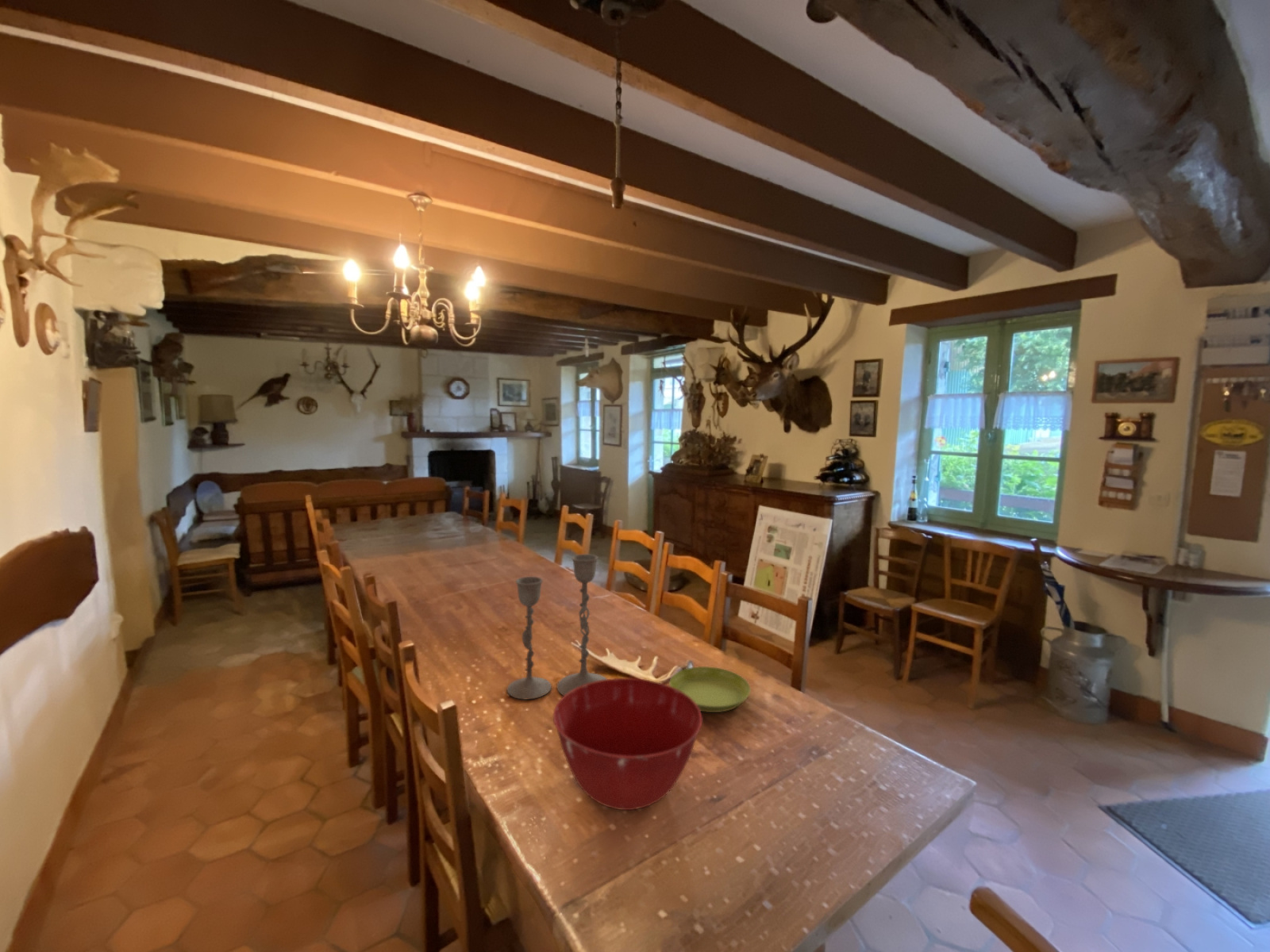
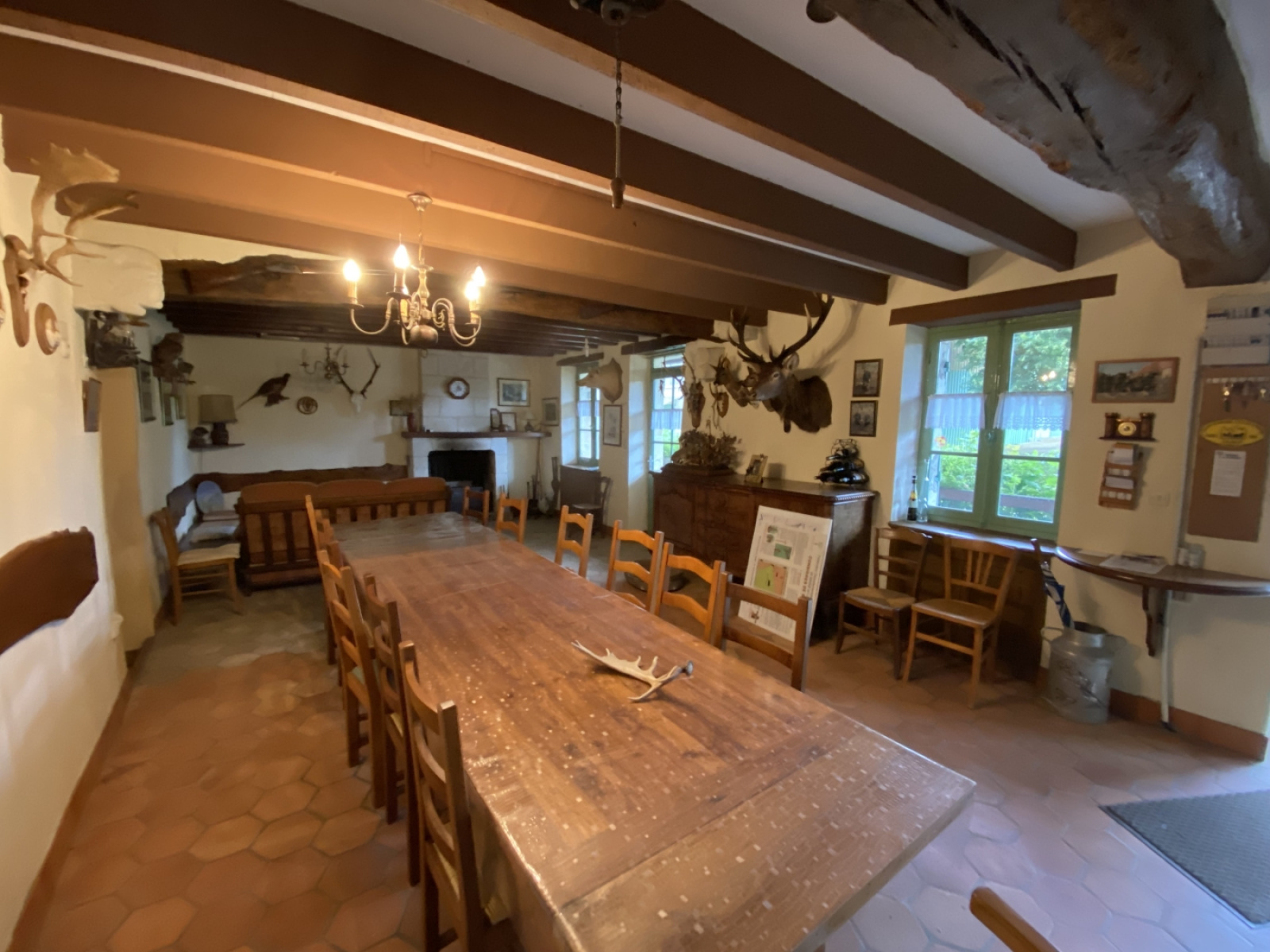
- saucer [668,666,752,713]
- mixing bowl [552,678,702,811]
- candlestick [506,554,608,701]
